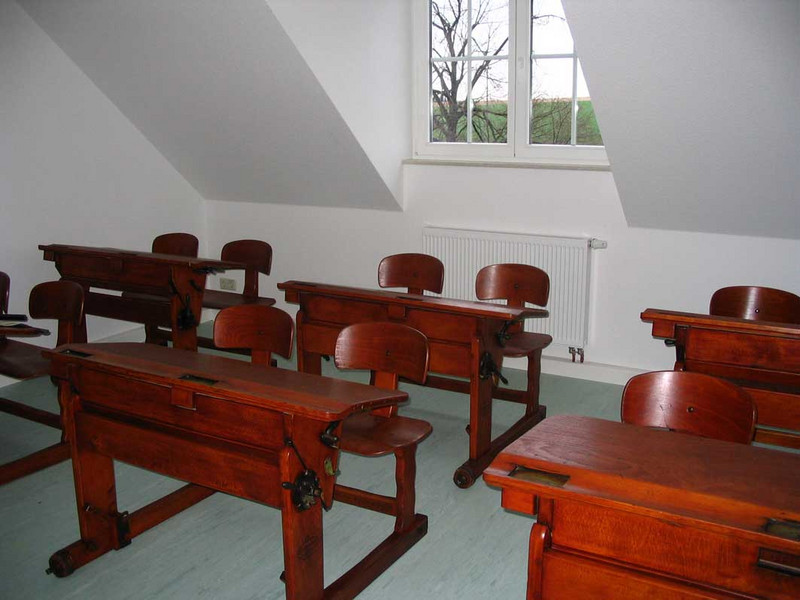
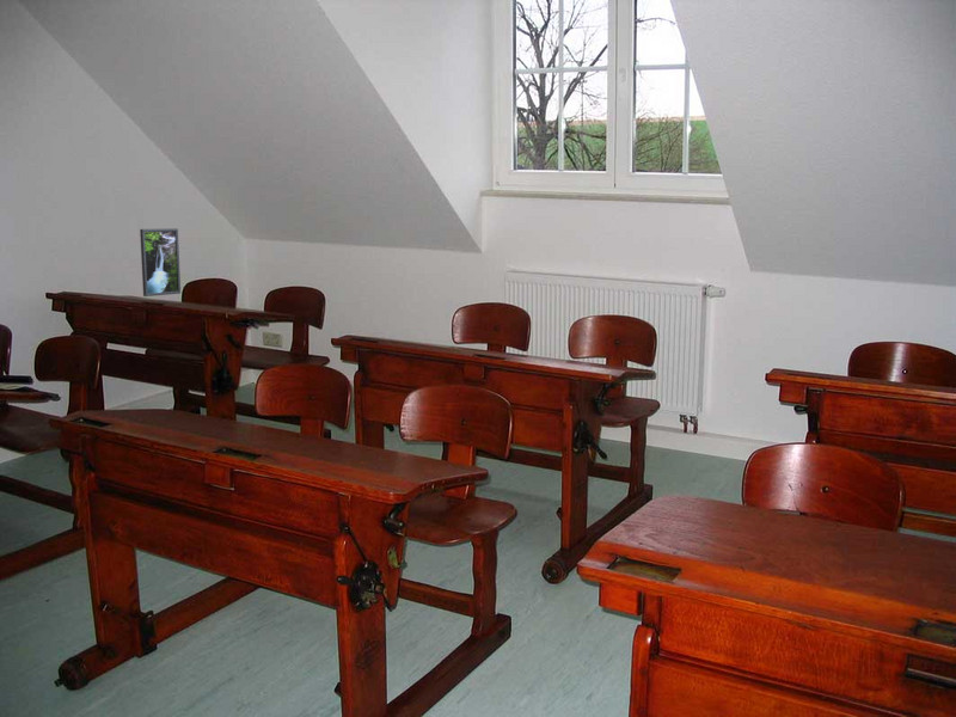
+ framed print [139,227,182,298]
